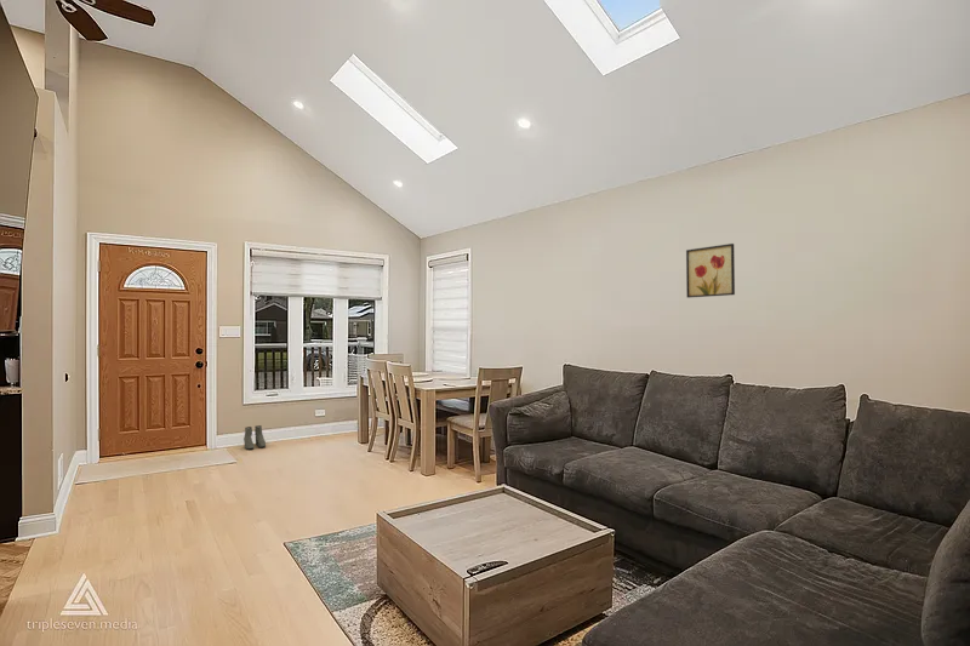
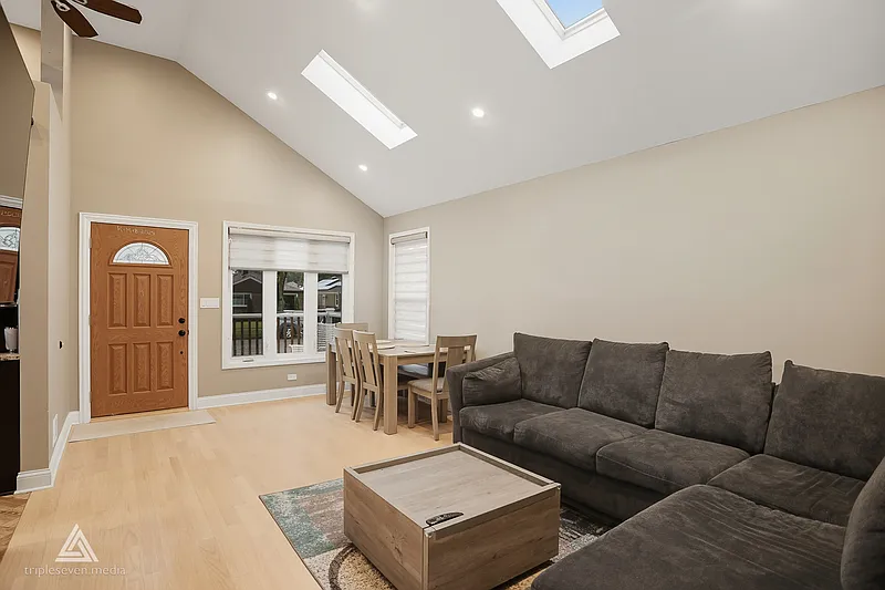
- wall art [685,242,736,299]
- boots [242,424,267,450]
